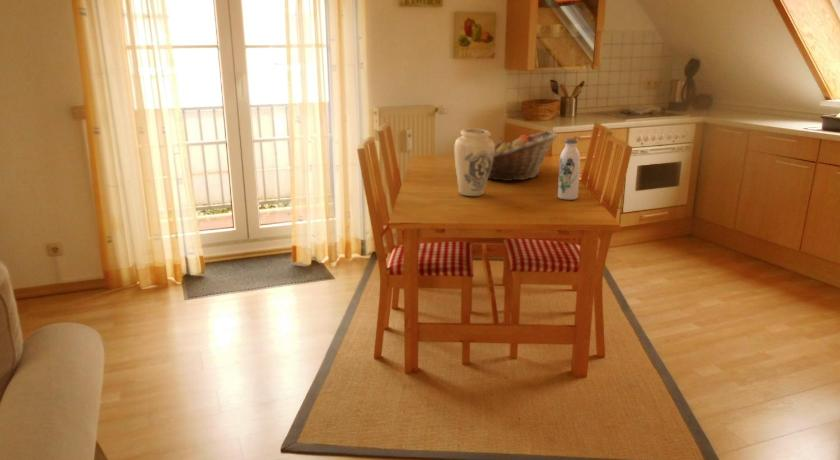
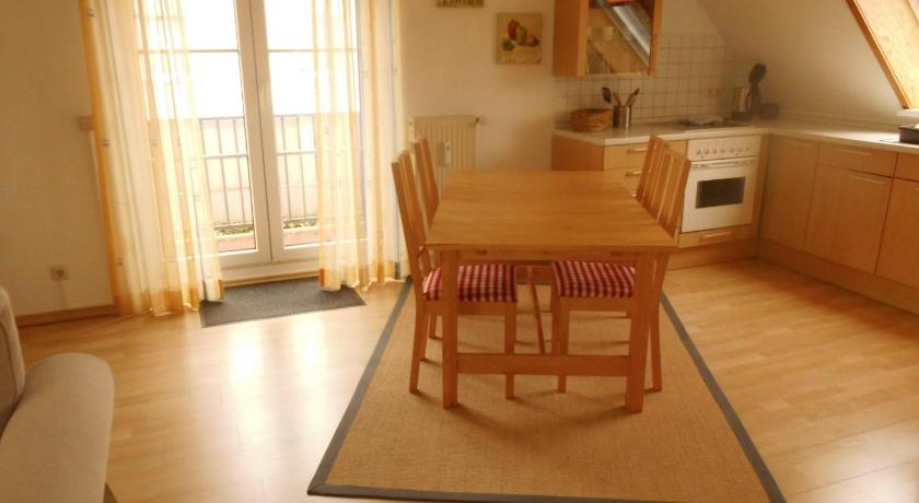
- fruit basket [488,130,558,182]
- water bottle [557,137,581,201]
- vase [453,127,496,197]
